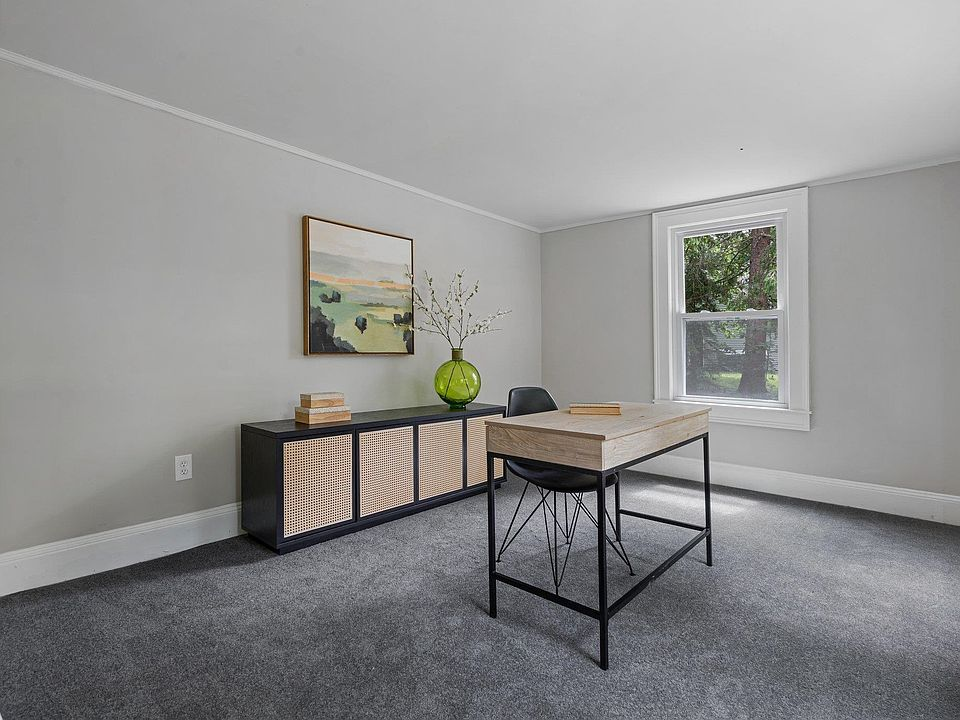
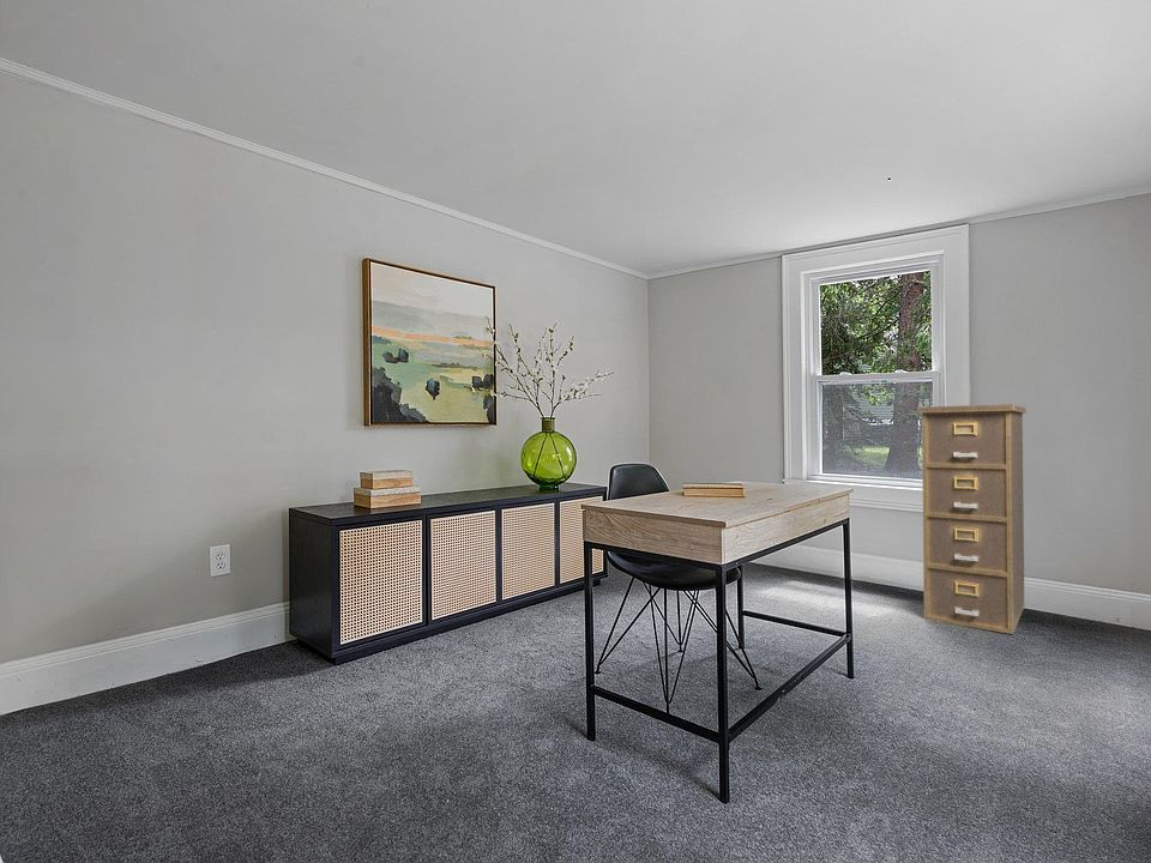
+ filing cabinet [916,403,1028,635]
